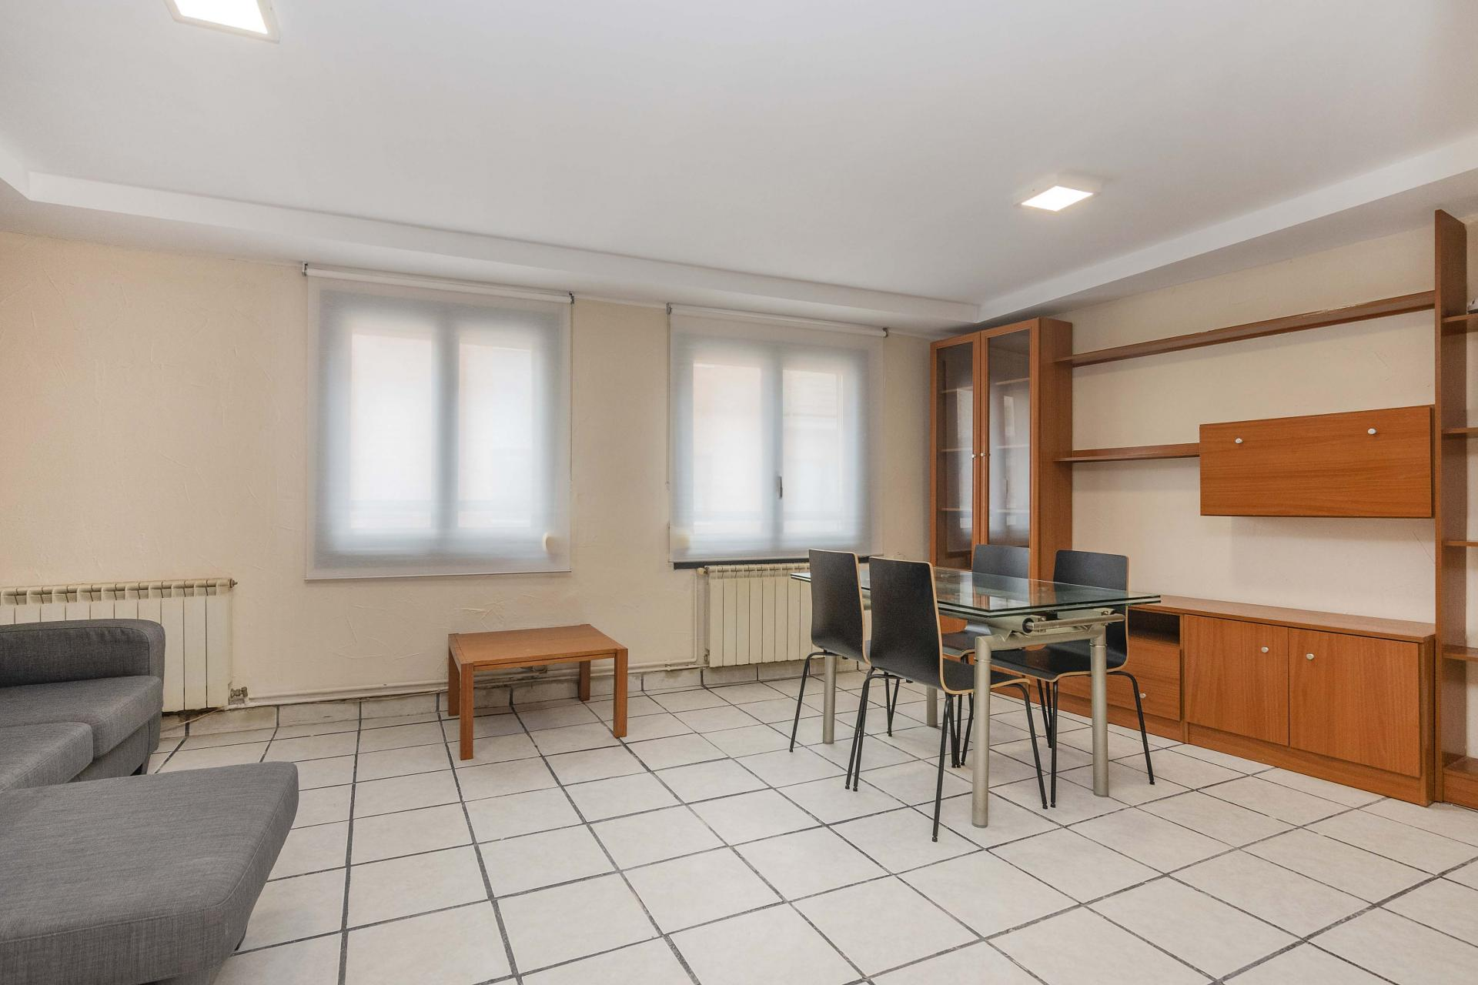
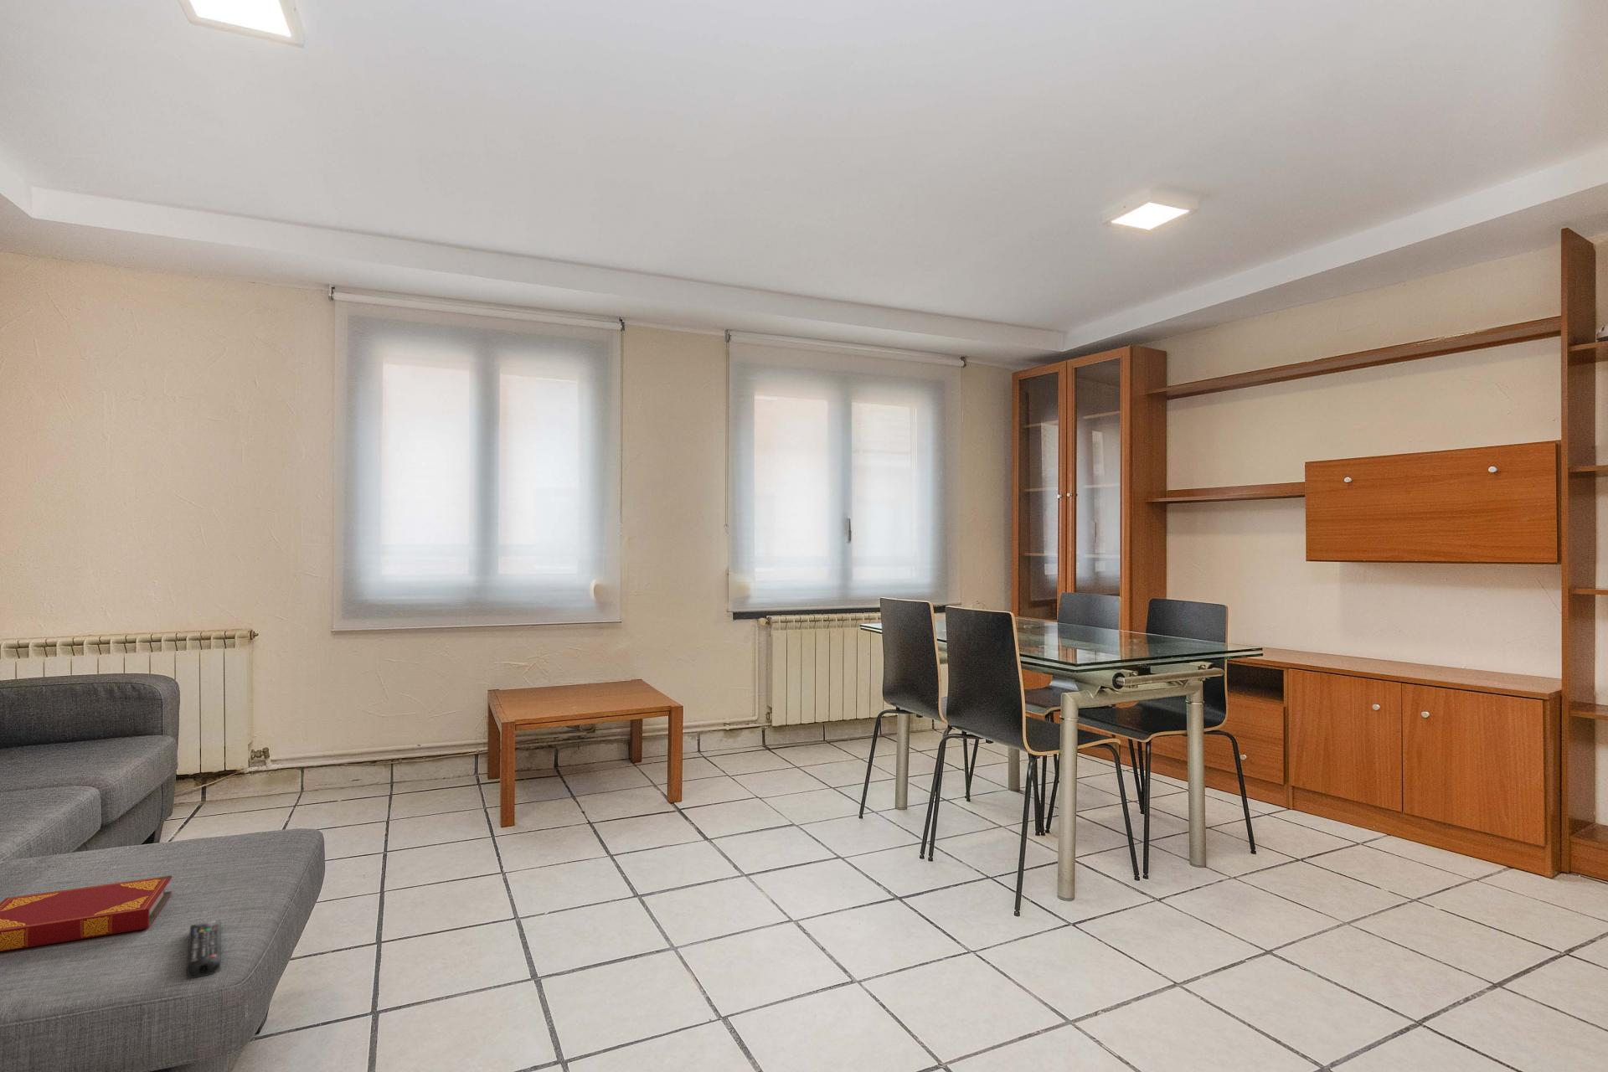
+ remote control [185,918,223,979]
+ hardback book [0,875,173,952]
